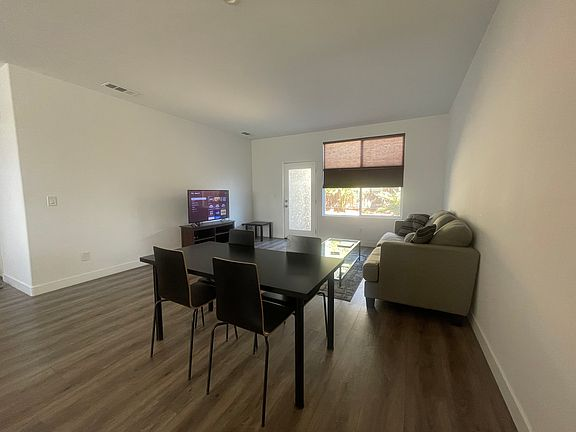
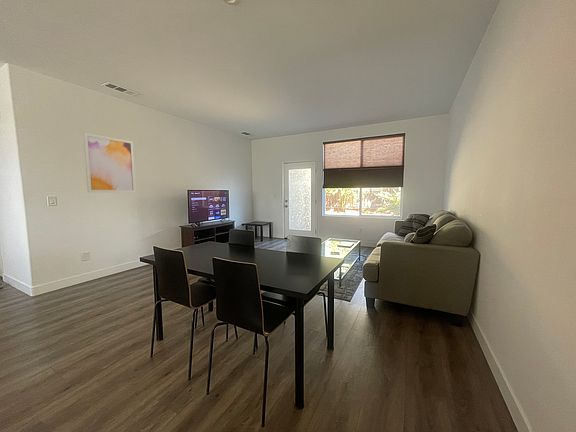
+ wall art [82,132,137,193]
